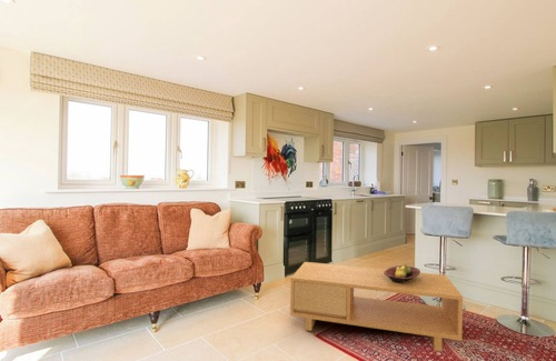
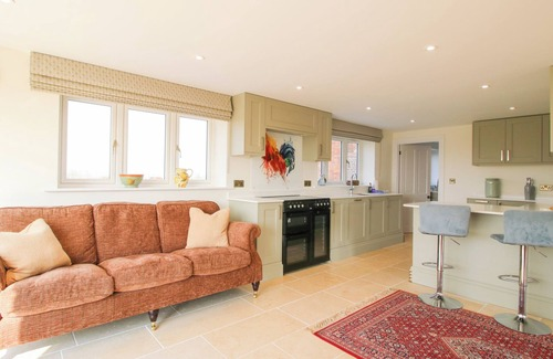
- fruit bowl [384,263,421,283]
- coffee table [289,261,464,352]
